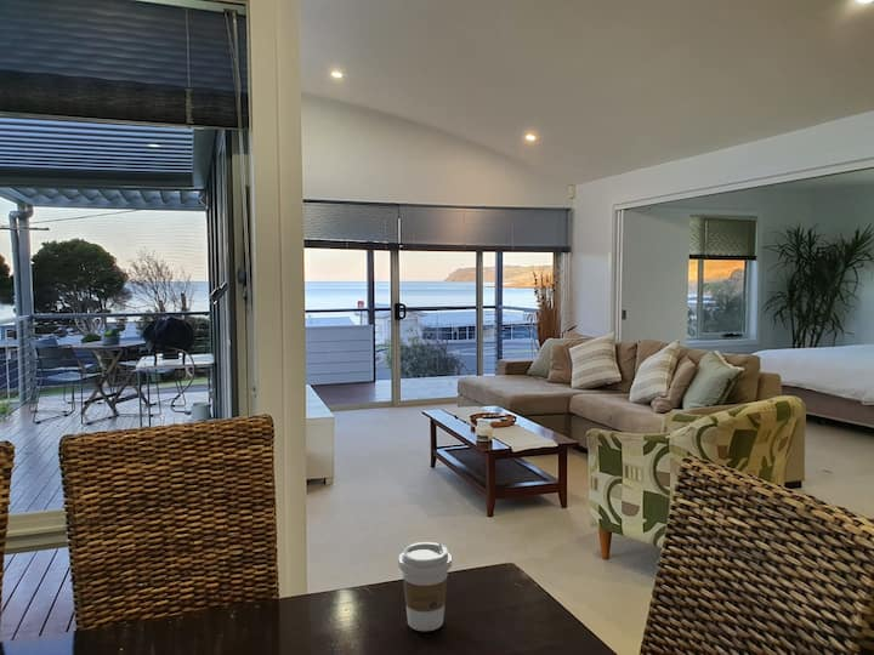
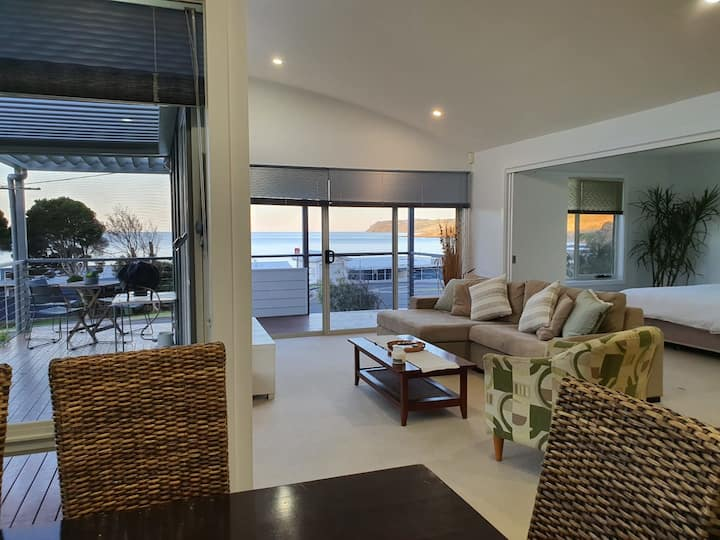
- coffee cup [397,541,453,632]
